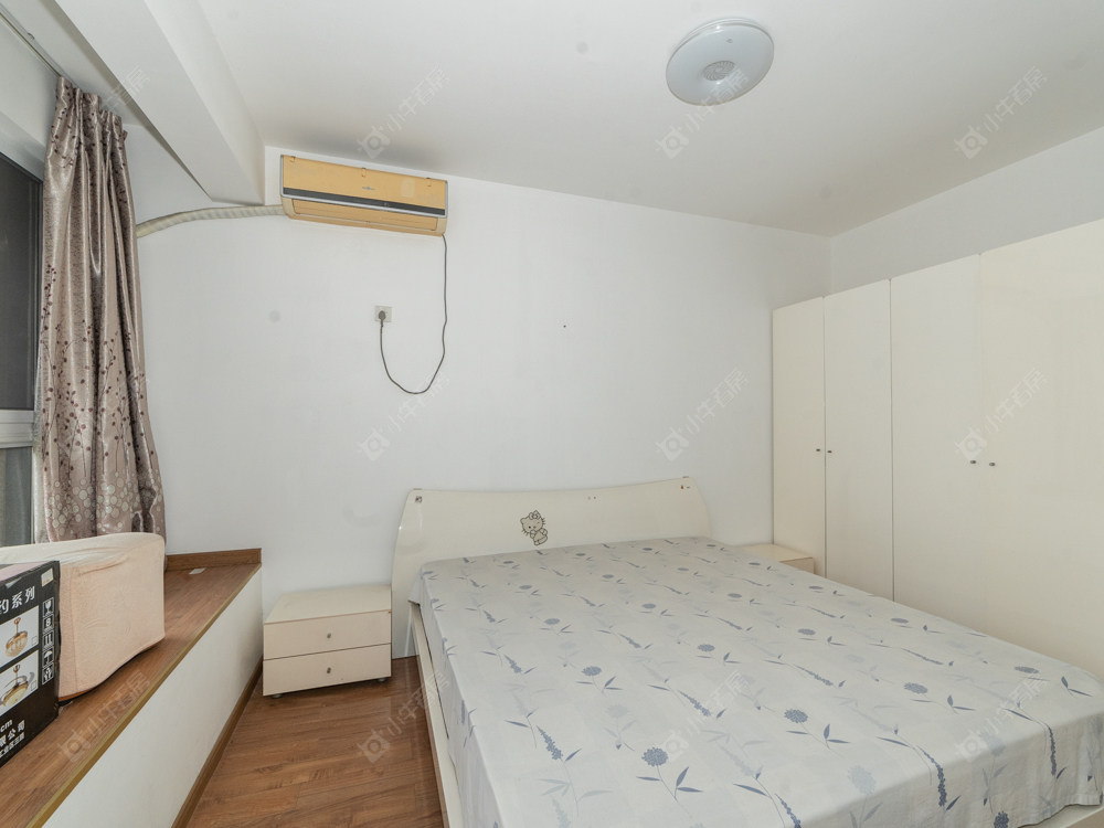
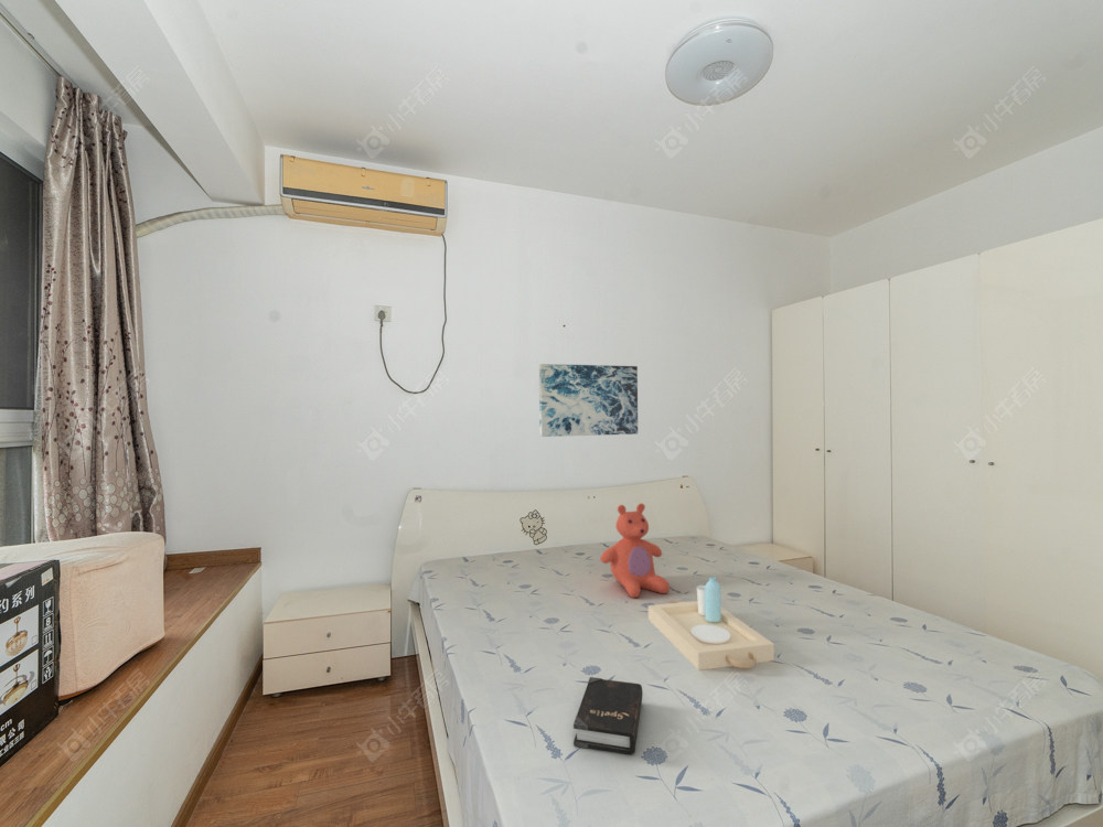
+ teddy bear [600,502,671,599]
+ serving tray [647,576,775,672]
+ hardback book [572,676,644,755]
+ wall art [538,363,639,438]
